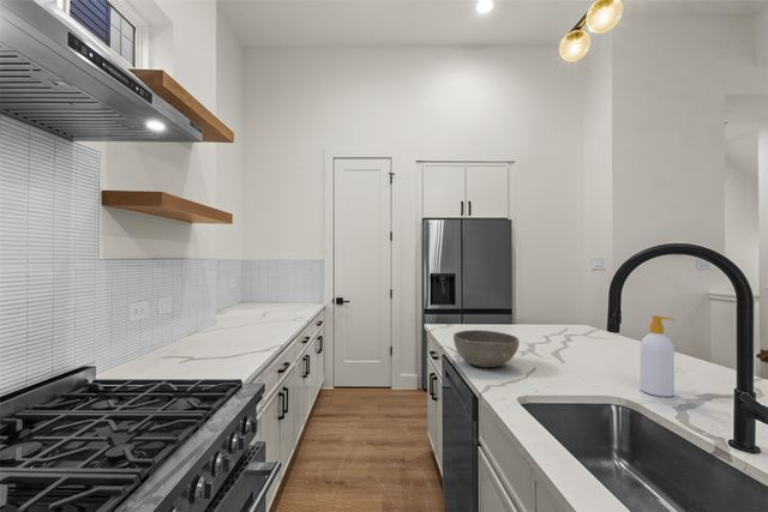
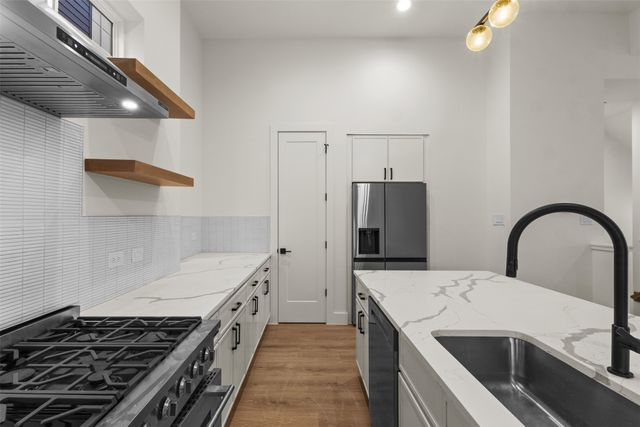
- soap bottle [640,314,676,398]
- bowl [452,329,520,368]
